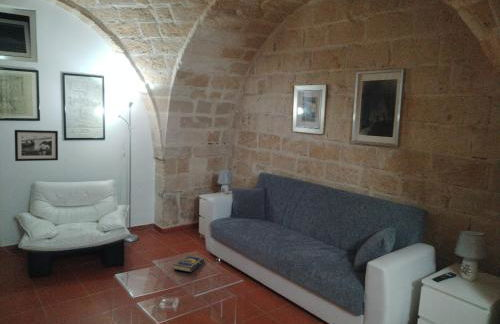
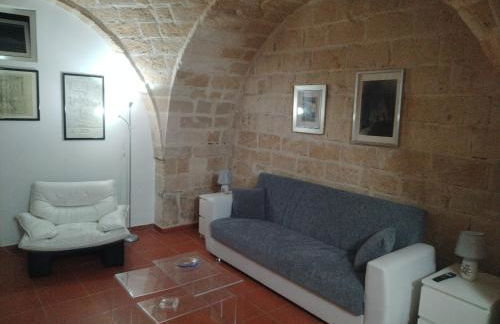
- book [172,254,205,274]
- picture frame [14,129,59,162]
